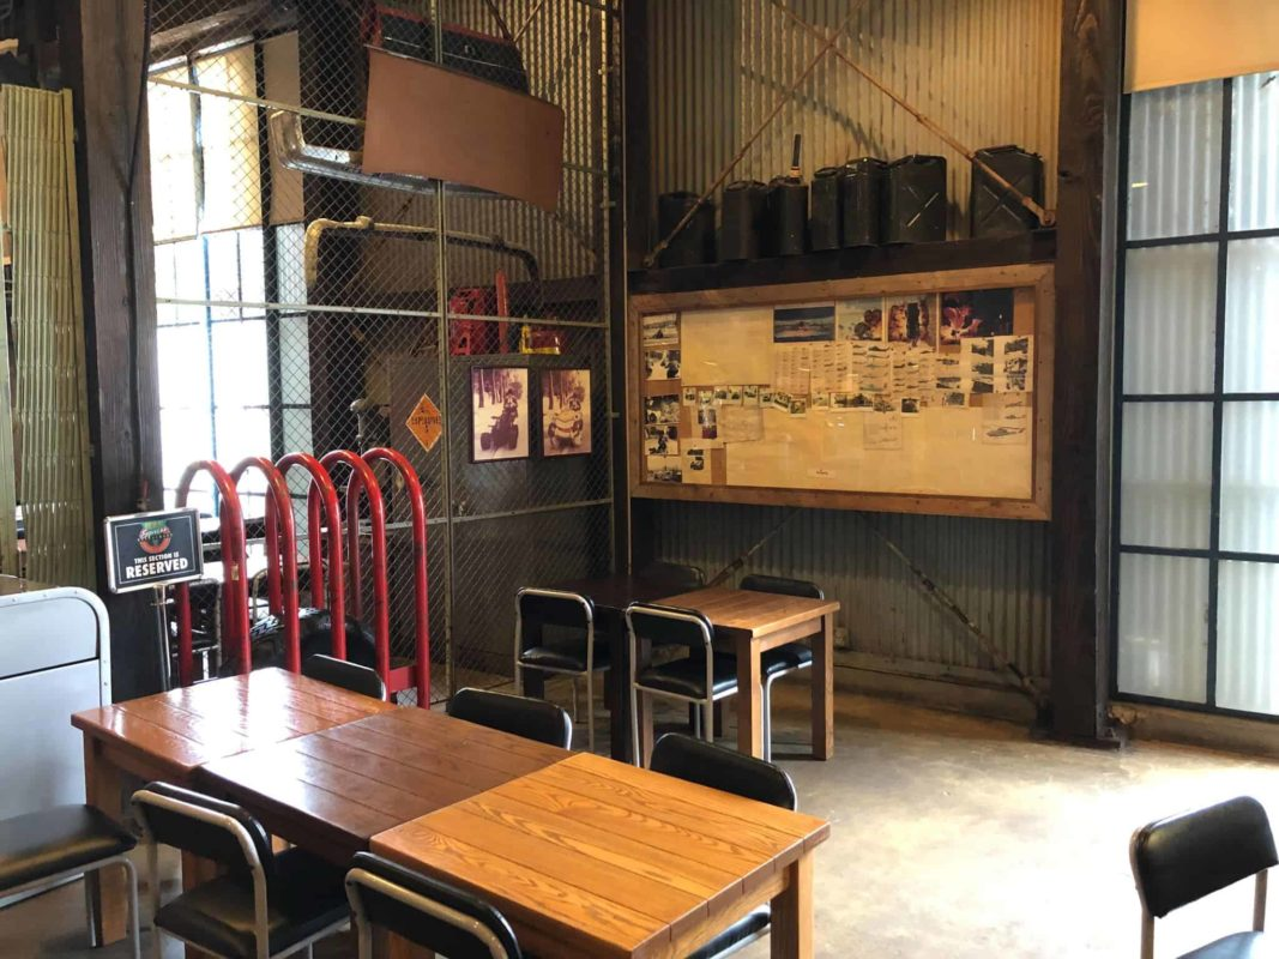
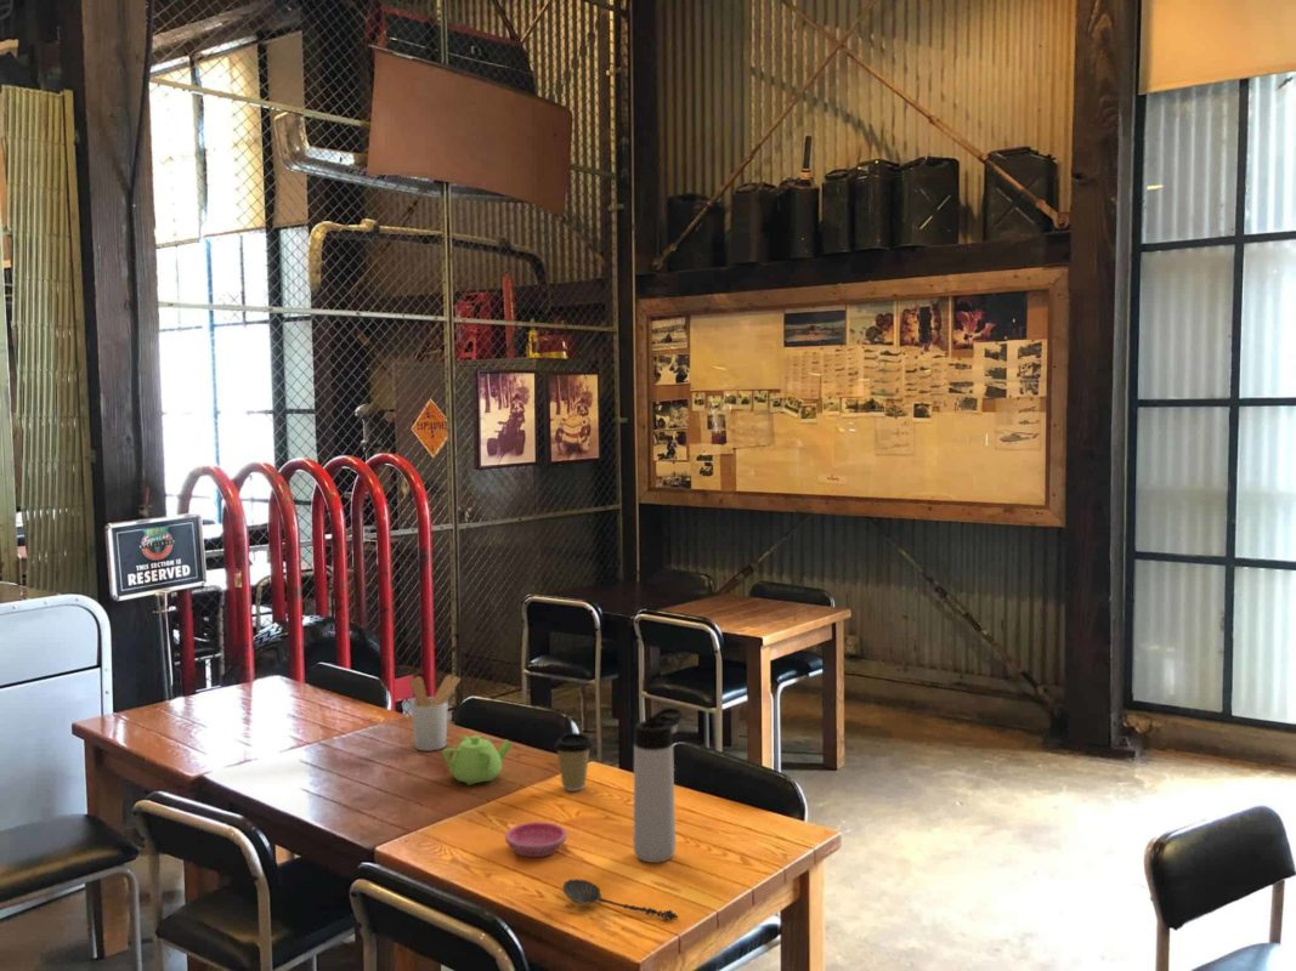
+ coffee cup [553,732,594,793]
+ spoon [561,878,679,921]
+ teapot [441,734,514,787]
+ thermos bottle [633,706,683,864]
+ saucer [504,820,567,858]
+ utensil holder [409,674,462,753]
